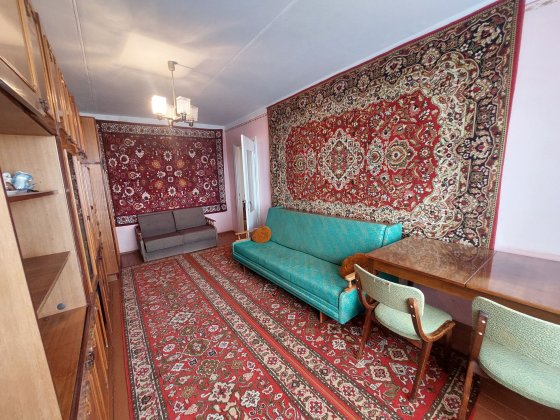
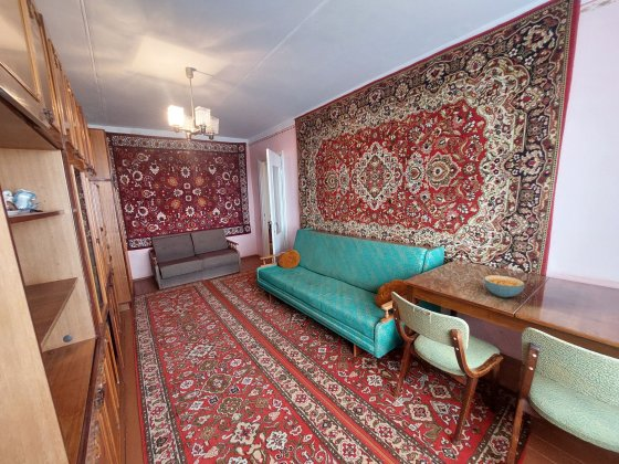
+ cereal bowl [483,274,526,298]
